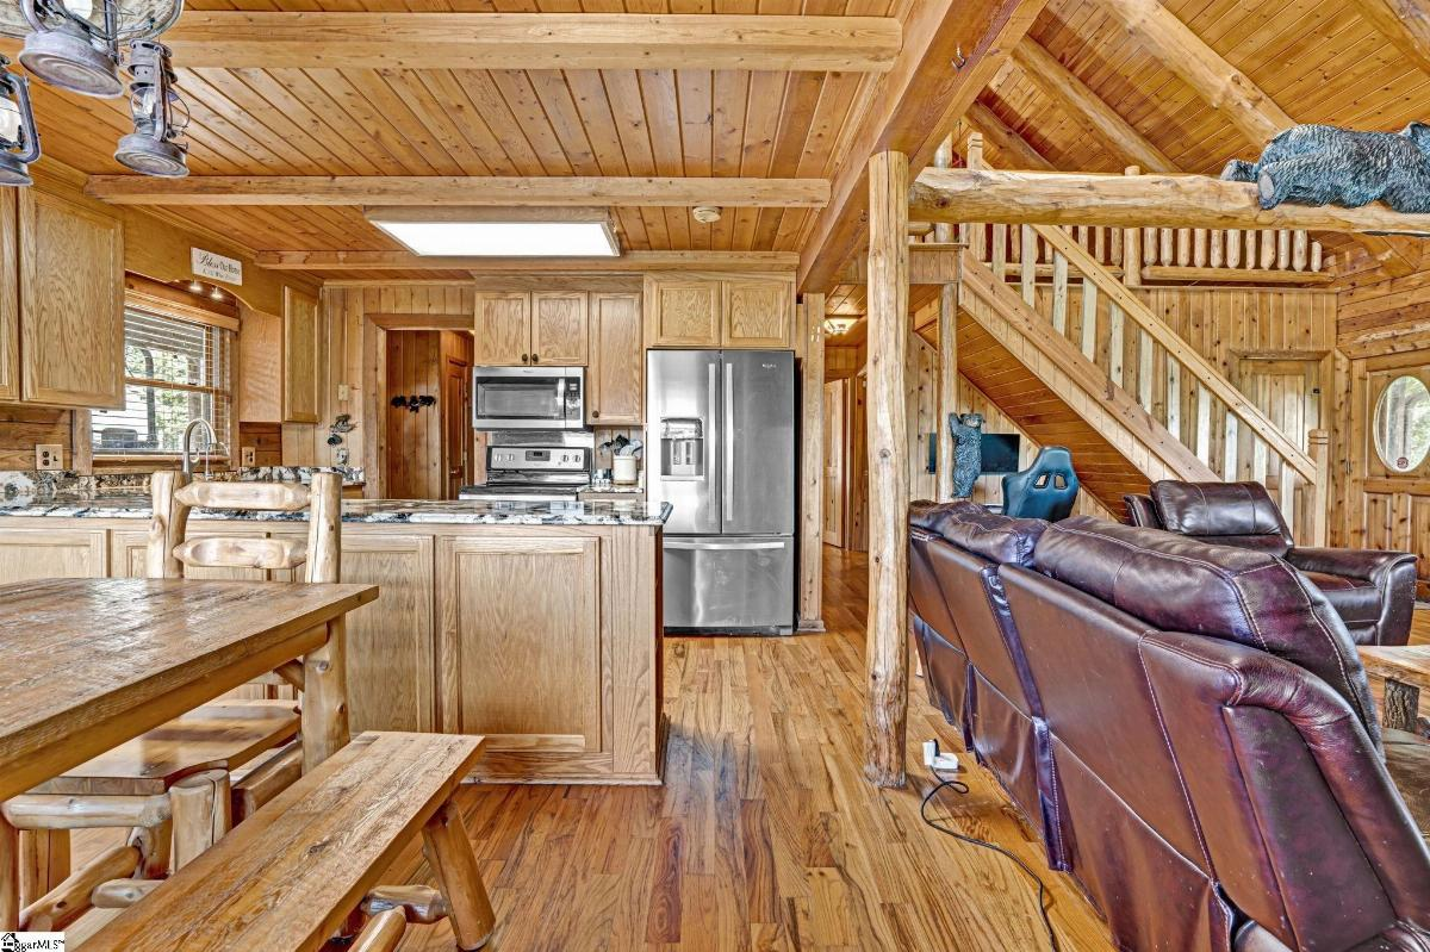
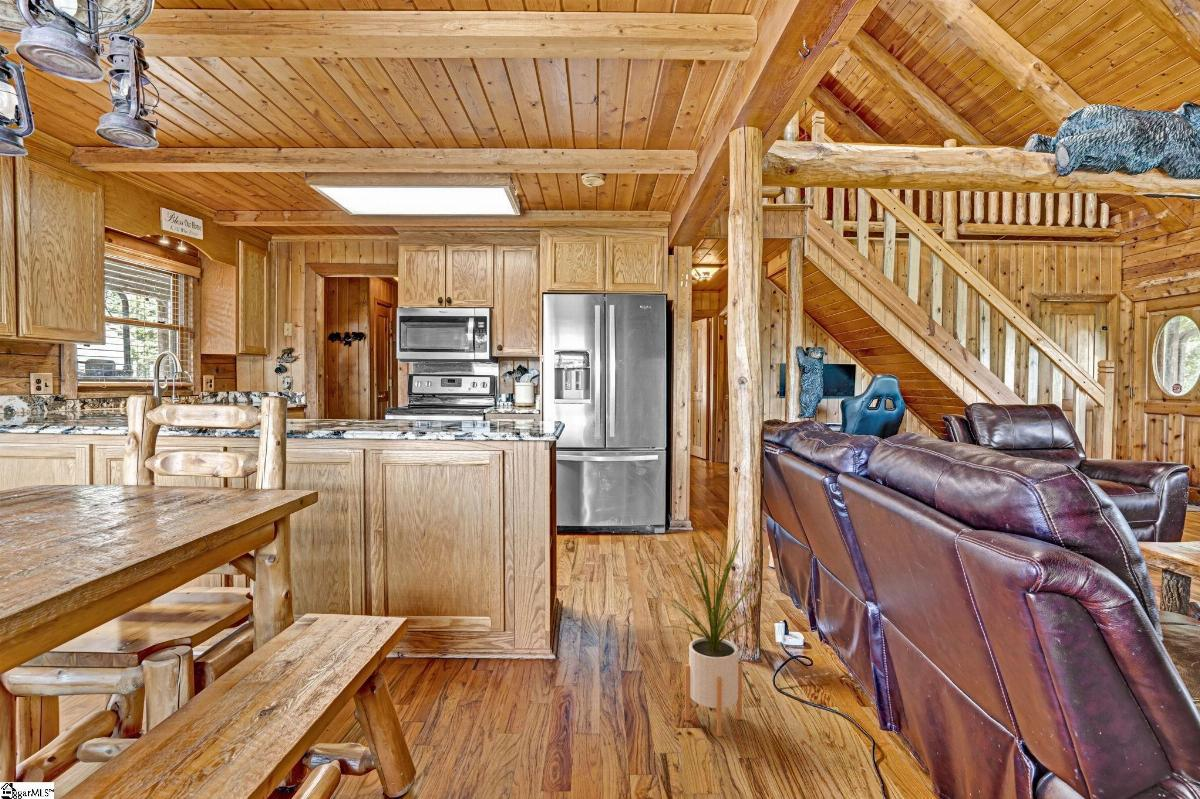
+ house plant [662,527,767,737]
